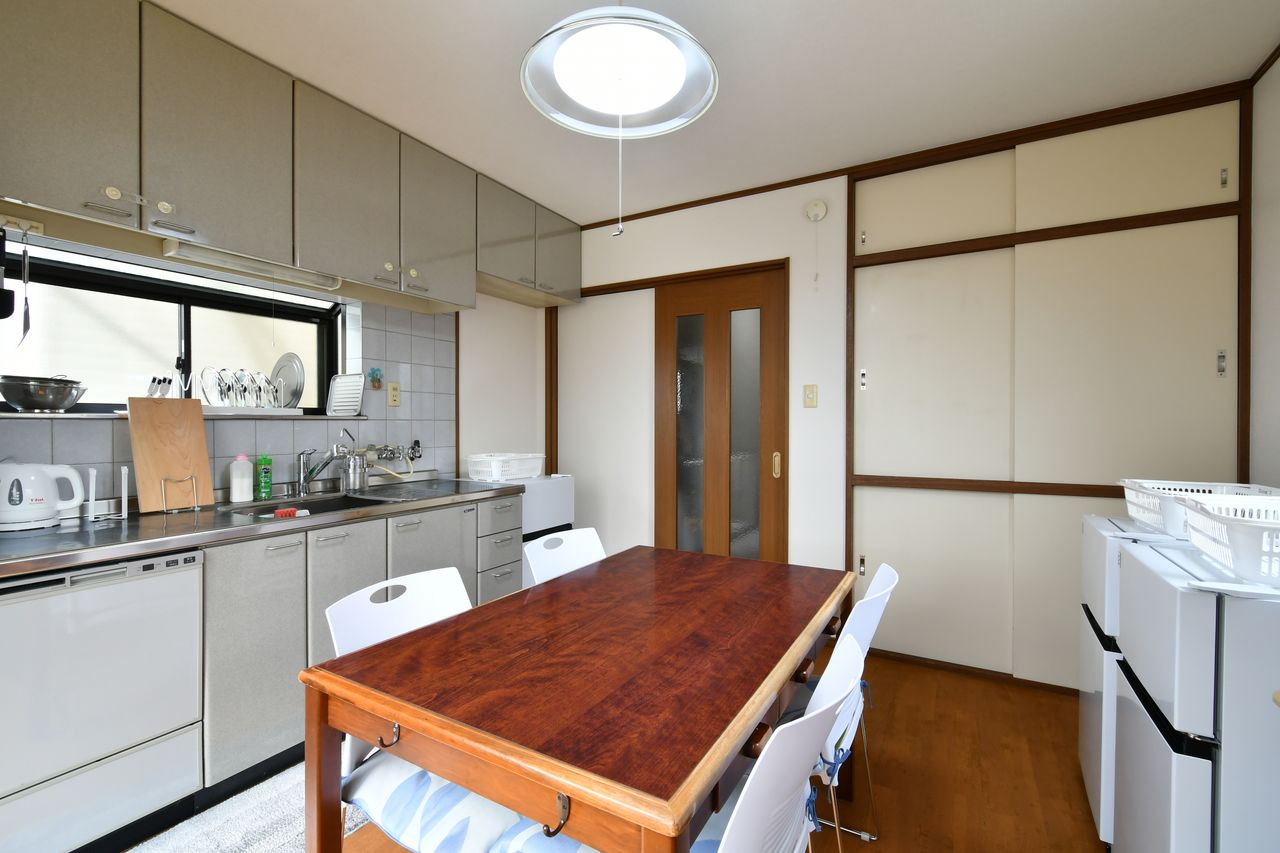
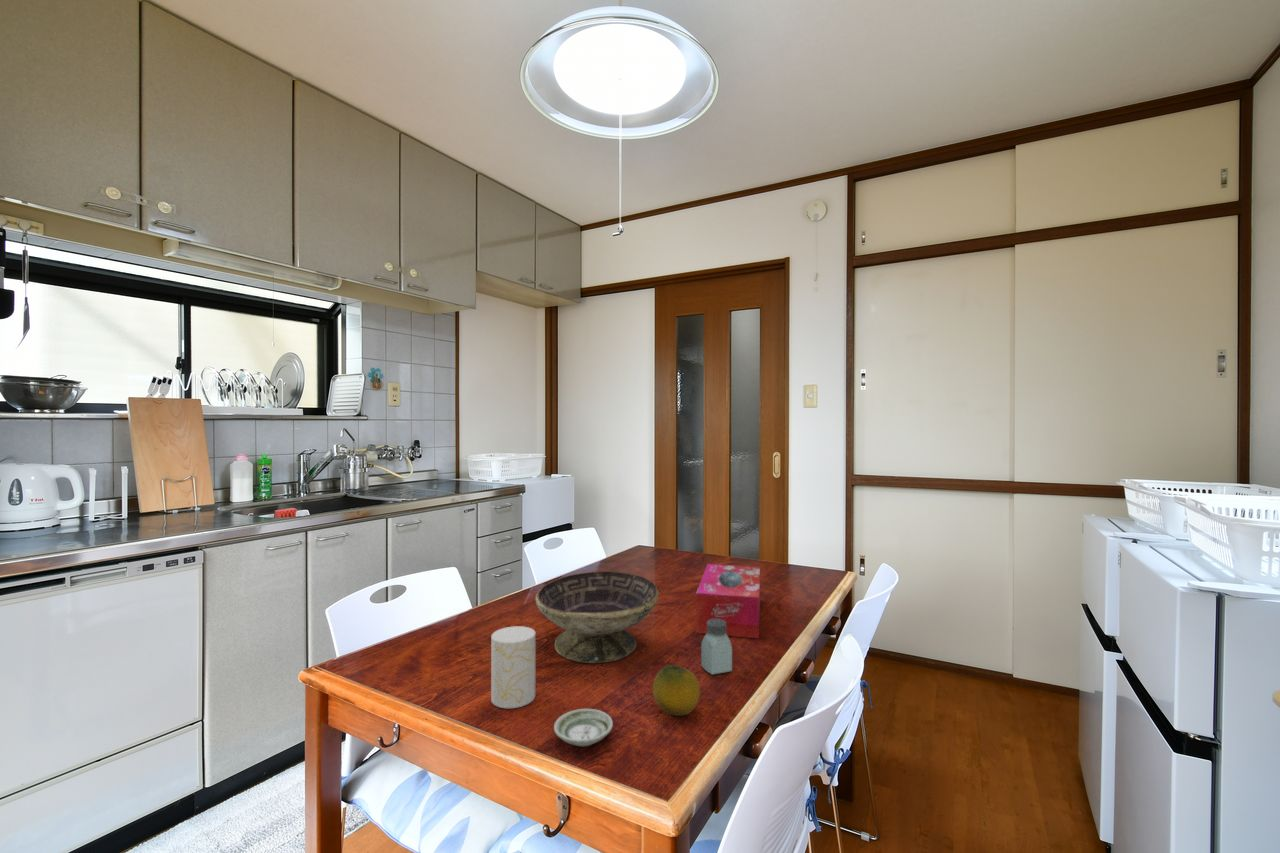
+ saltshaker [700,619,733,676]
+ tissue box [695,563,761,639]
+ decorative bowl [535,570,659,664]
+ cup [490,625,536,709]
+ fruit [652,664,701,717]
+ saucer [553,708,614,747]
